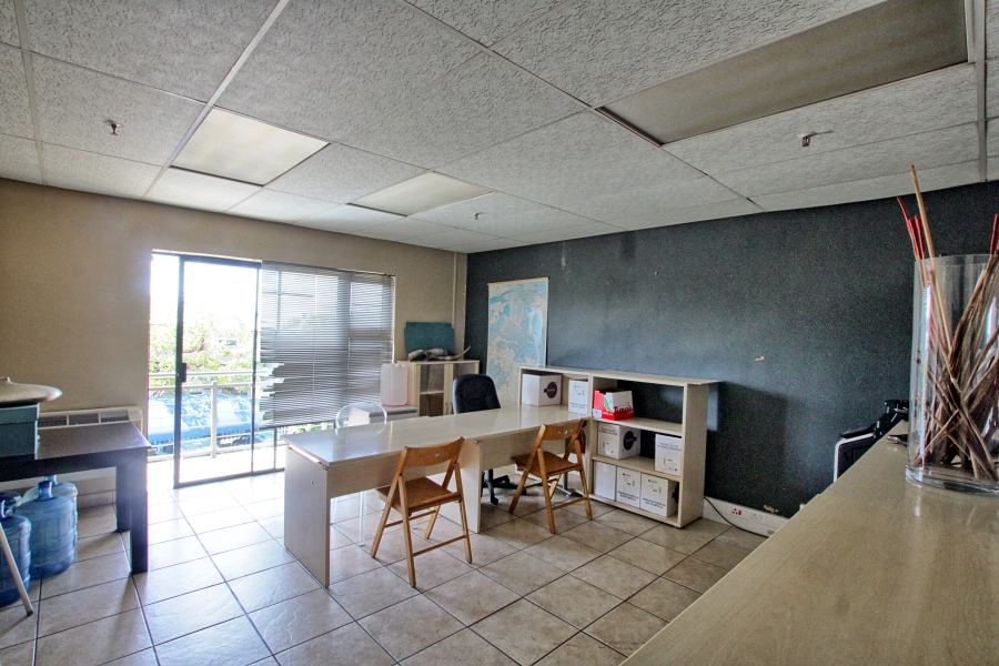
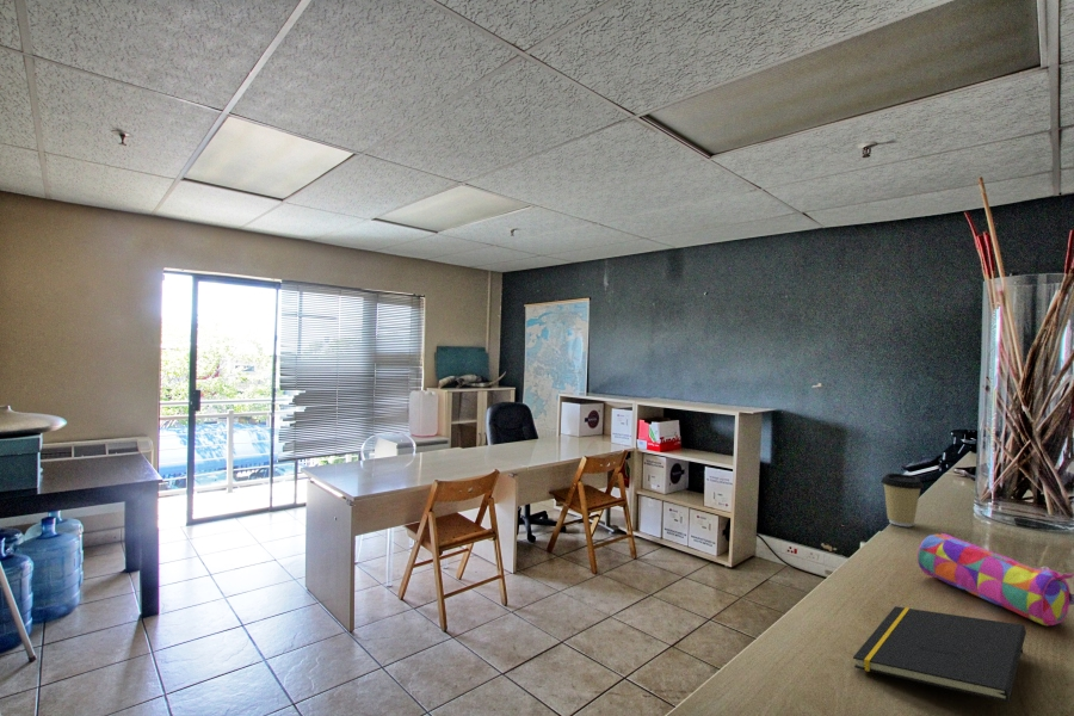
+ notepad [852,605,1027,703]
+ pencil case [916,532,1074,626]
+ coffee cup [879,473,925,527]
